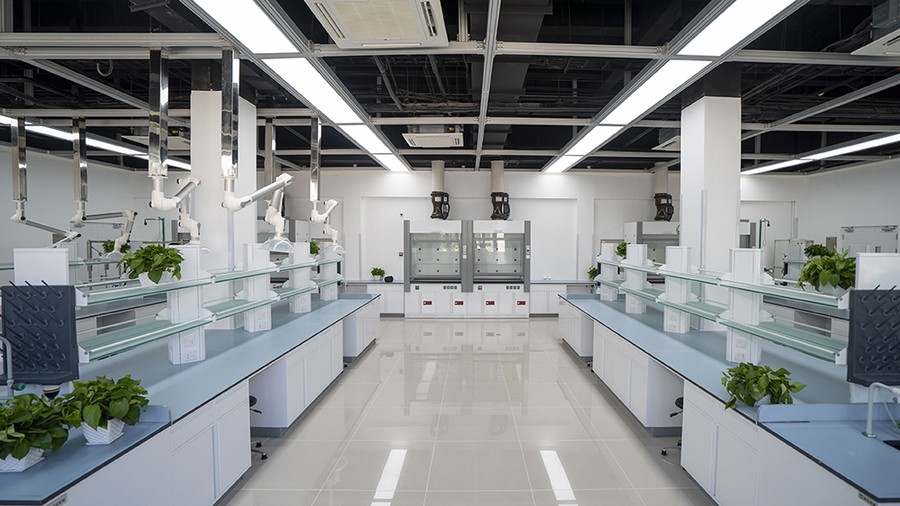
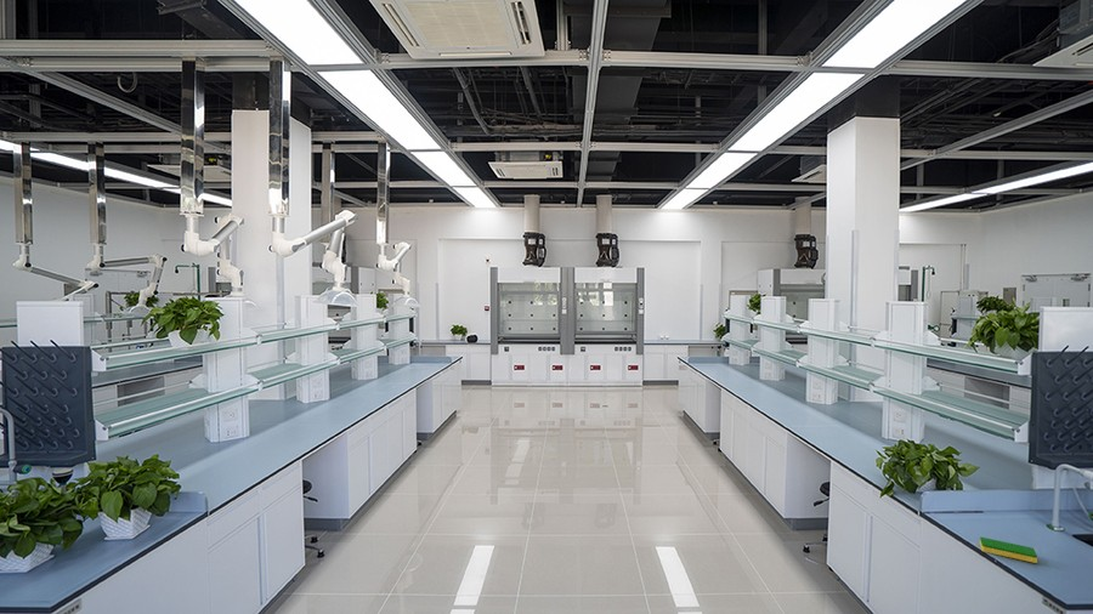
+ dish sponge [979,536,1038,564]
